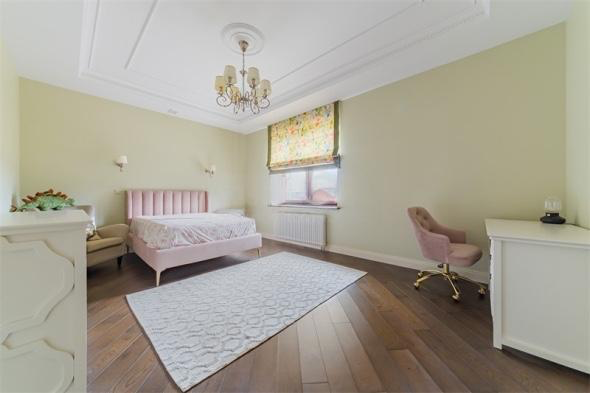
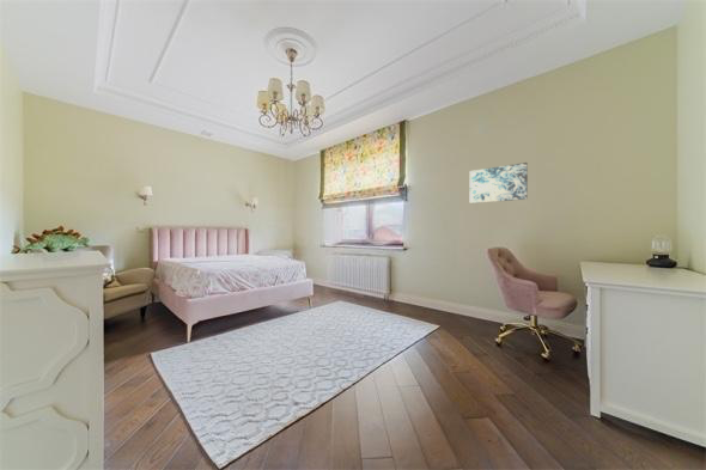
+ wall art [469,161,529,205]
